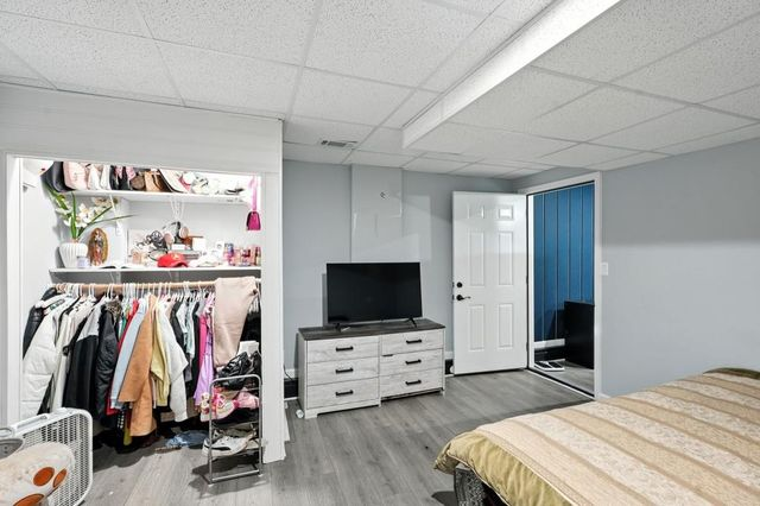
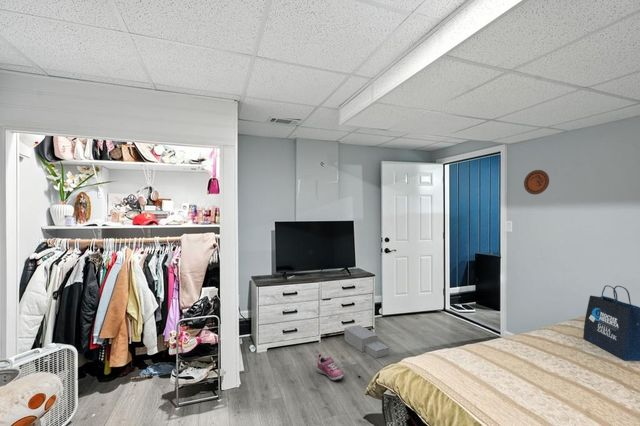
+ tote bag [582,285,640,362]
+ pet stairs [343,324,390,359]
+ shoe [316,353,345,382]
+ decorative plate [523,169,550,195]
